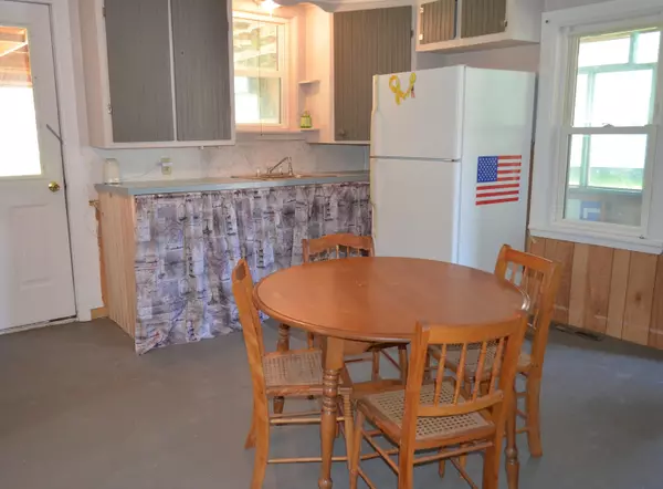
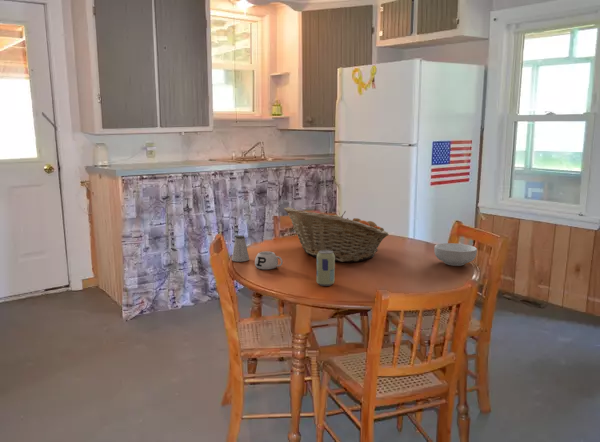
+ mug [254,250,284,270]
+ saltshaker [231,234,250,263]
+ cereal bowl [433,242,478,267]
+ fruit basket [283,206,390,263]
+ beverage can [316,250,336,287]
